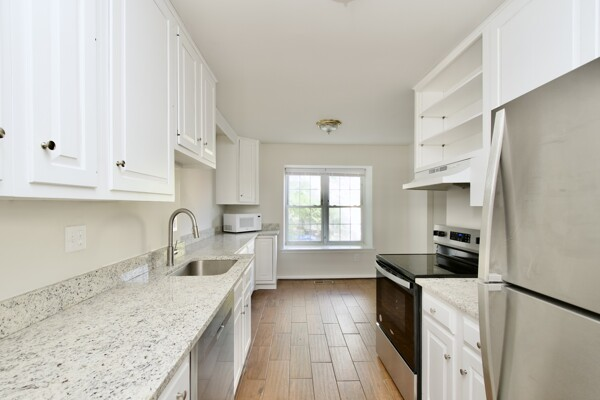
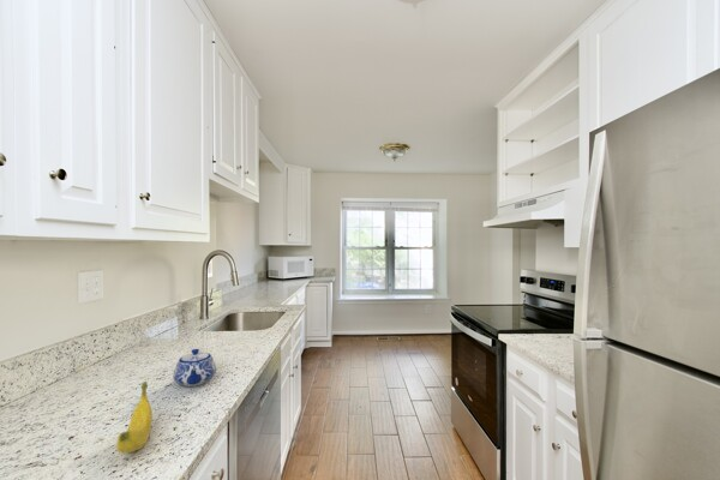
+ teapot [172,348,217,388]
+ banana [115,380,154,455]
